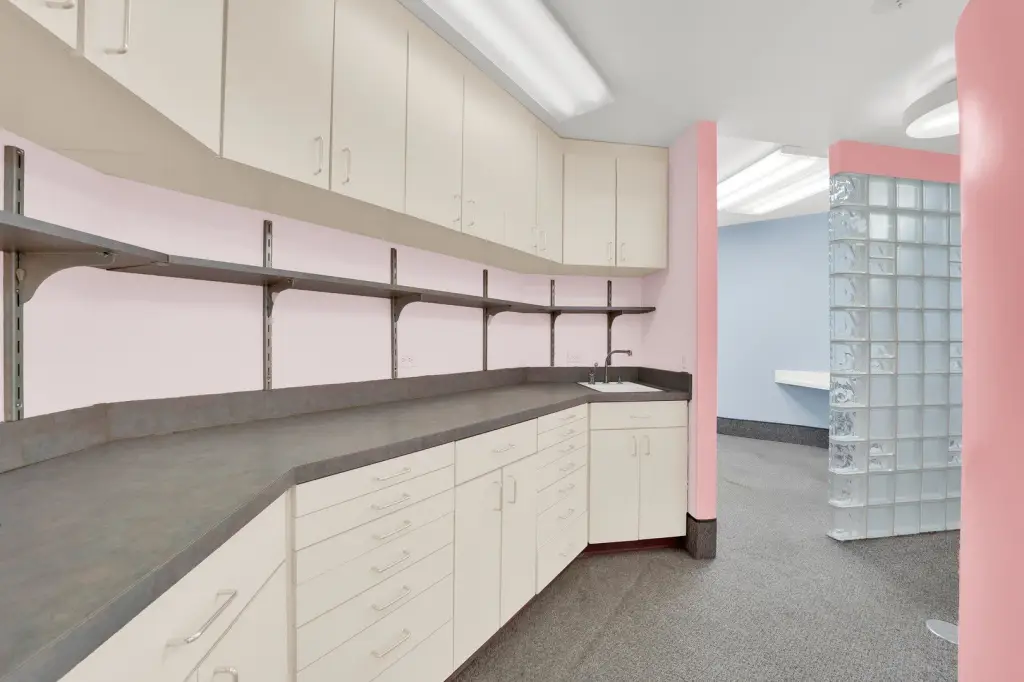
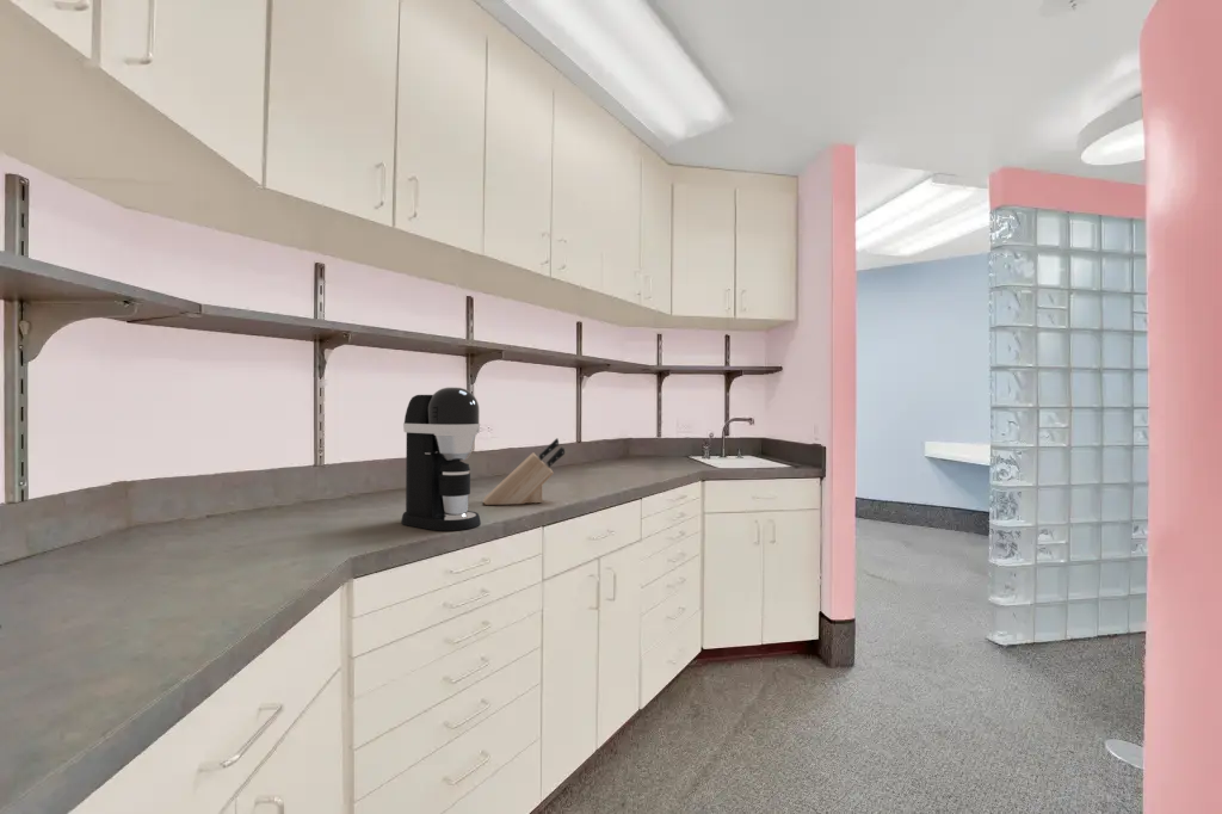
+ knife block [482,437,566,506]
+ coffee maker [400,387,482,532]
